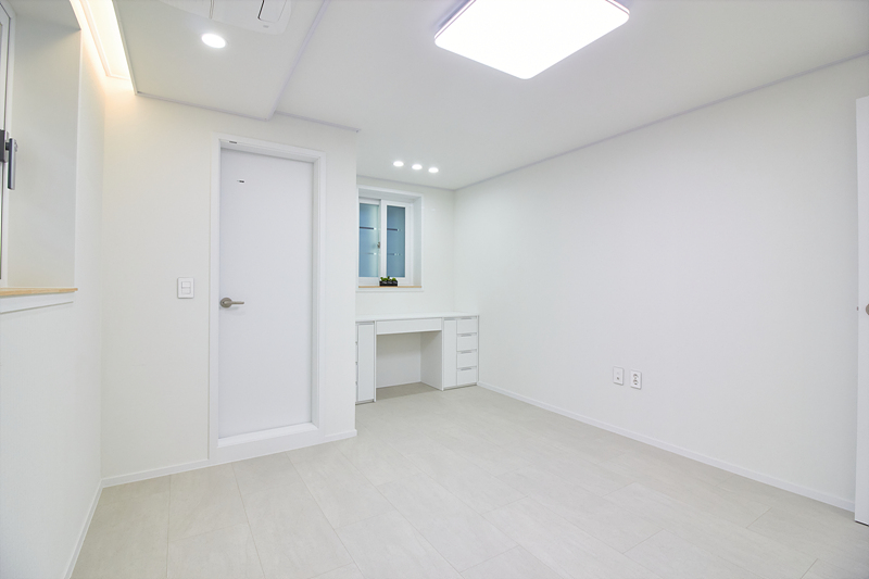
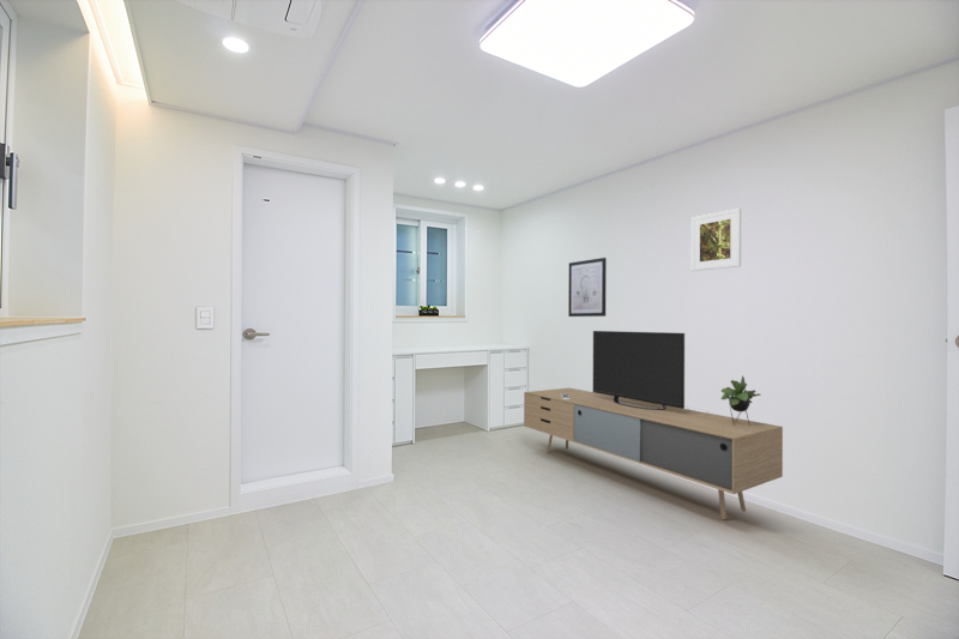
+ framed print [690,207,742,272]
+ media console [523,330,784,520]
+ wall art [567,257,608,318]
